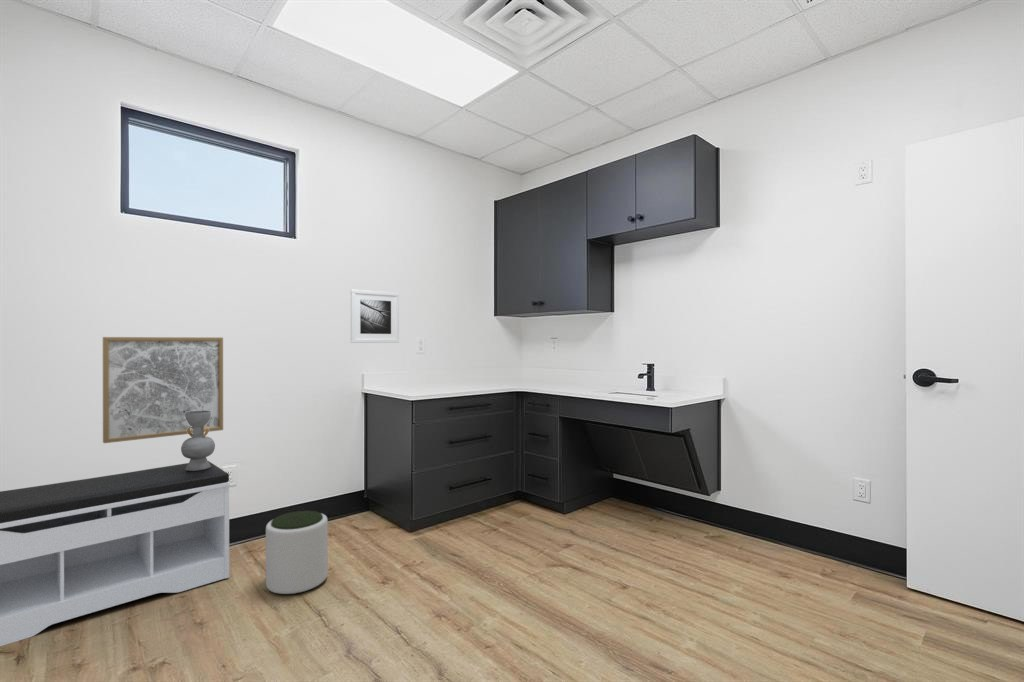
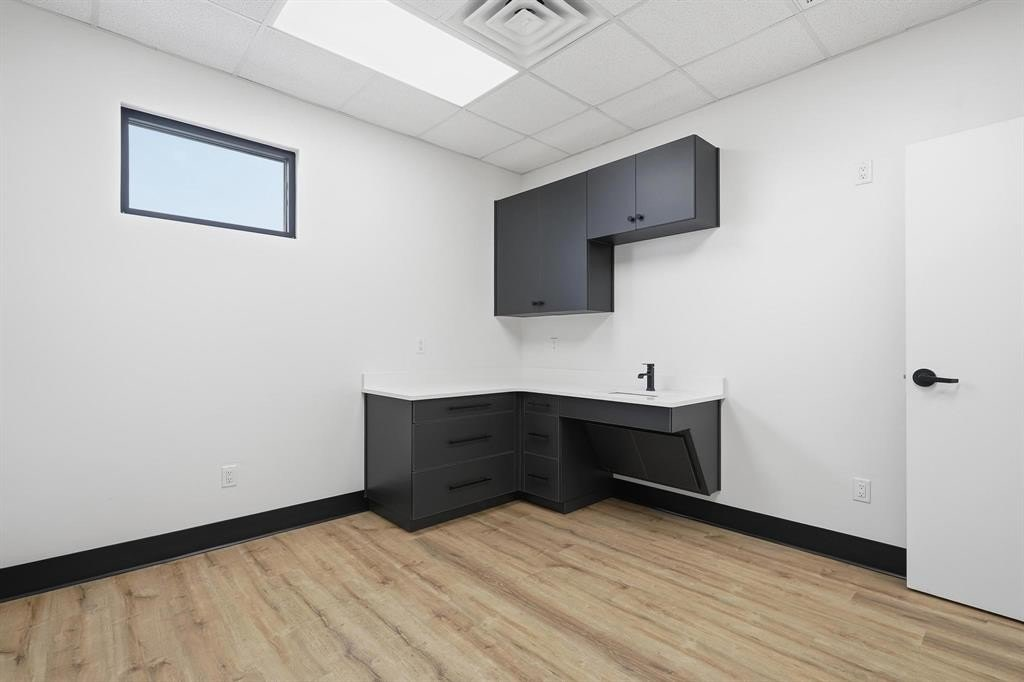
- bench [0,460,231,647]
- decorative vase [180,410,216,471]
- wall art [102,336,224,444]
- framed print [350,288,400,344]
- plant pot [265,510,329,595]
